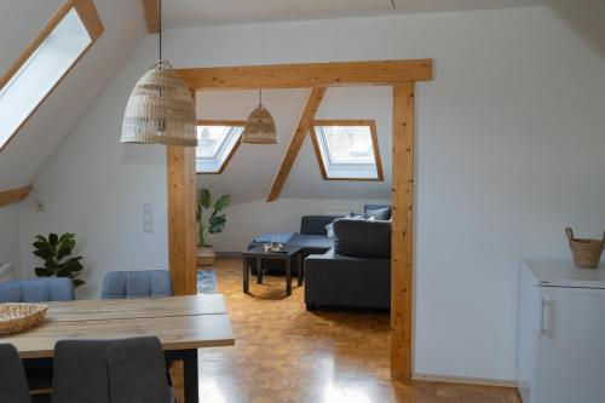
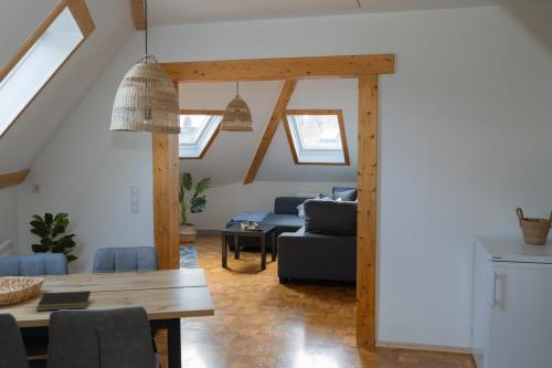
+ notepad [35,290,92,312]
